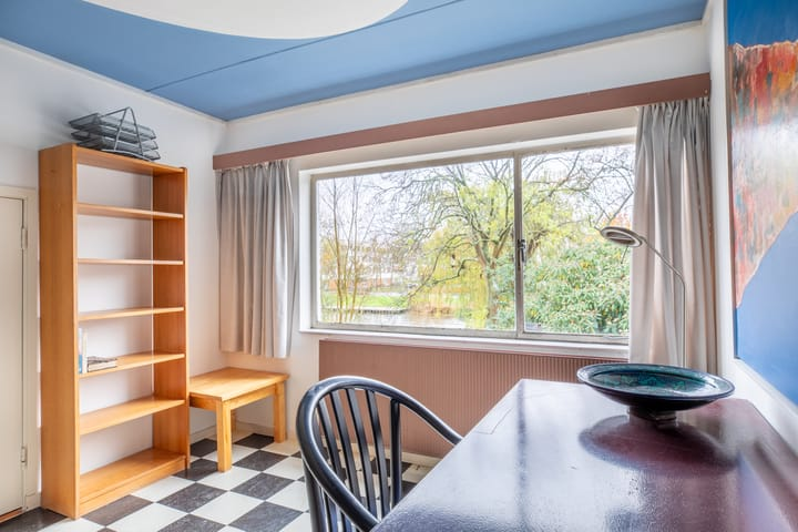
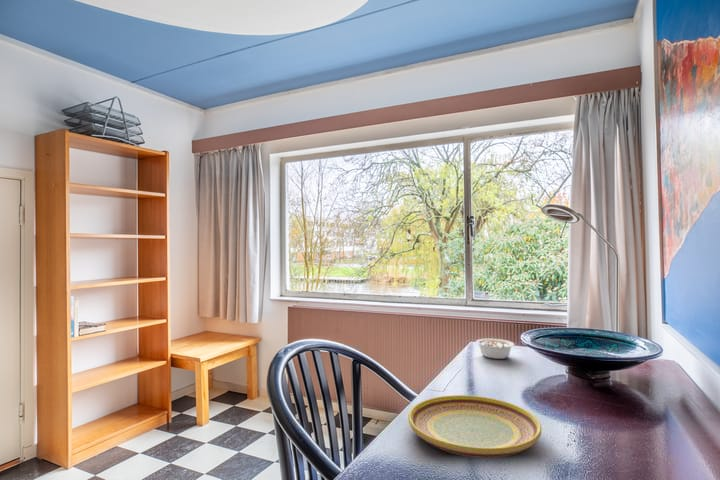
+ plate [407,394,543,459]
+ legume [475,338,515,360]
